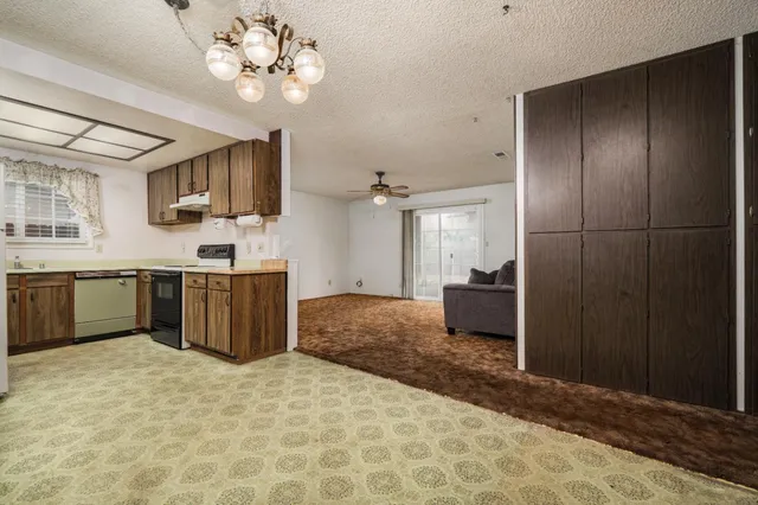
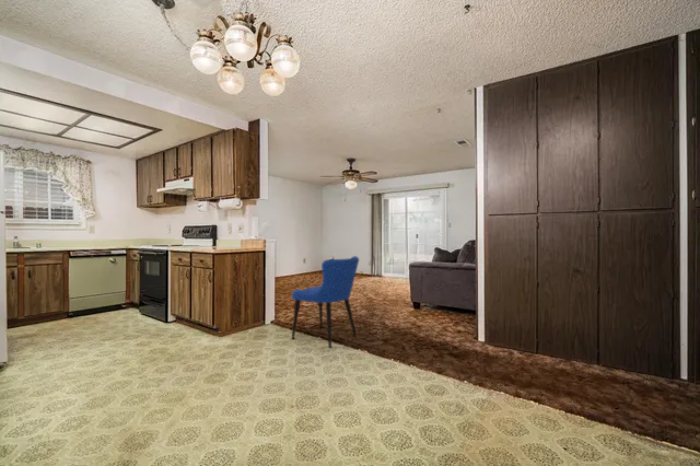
+ dining chair [291,255,360,349]
